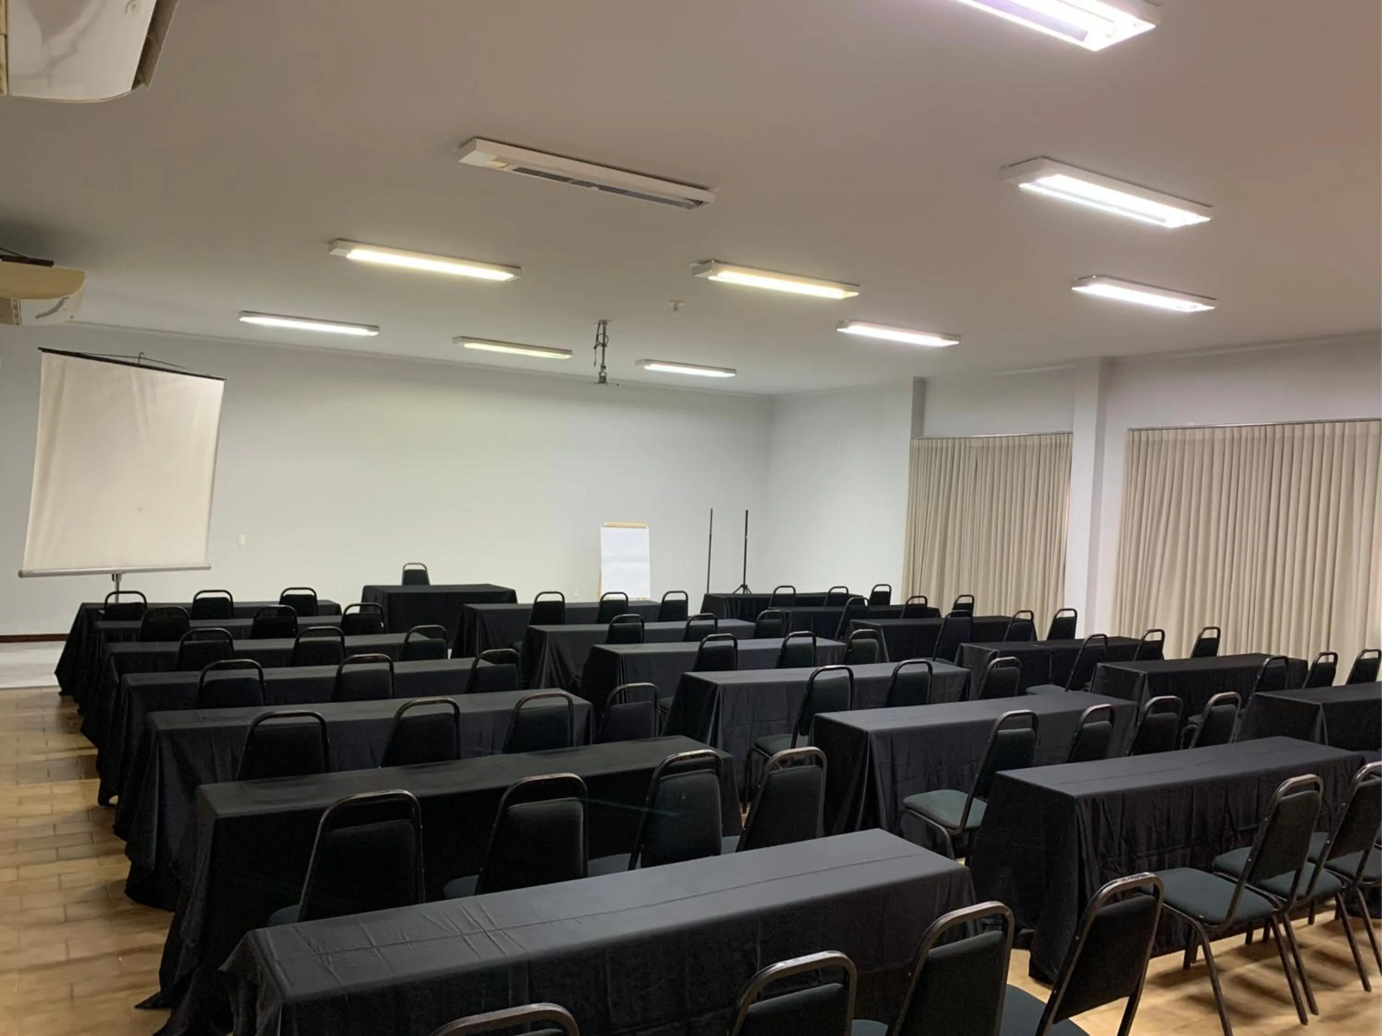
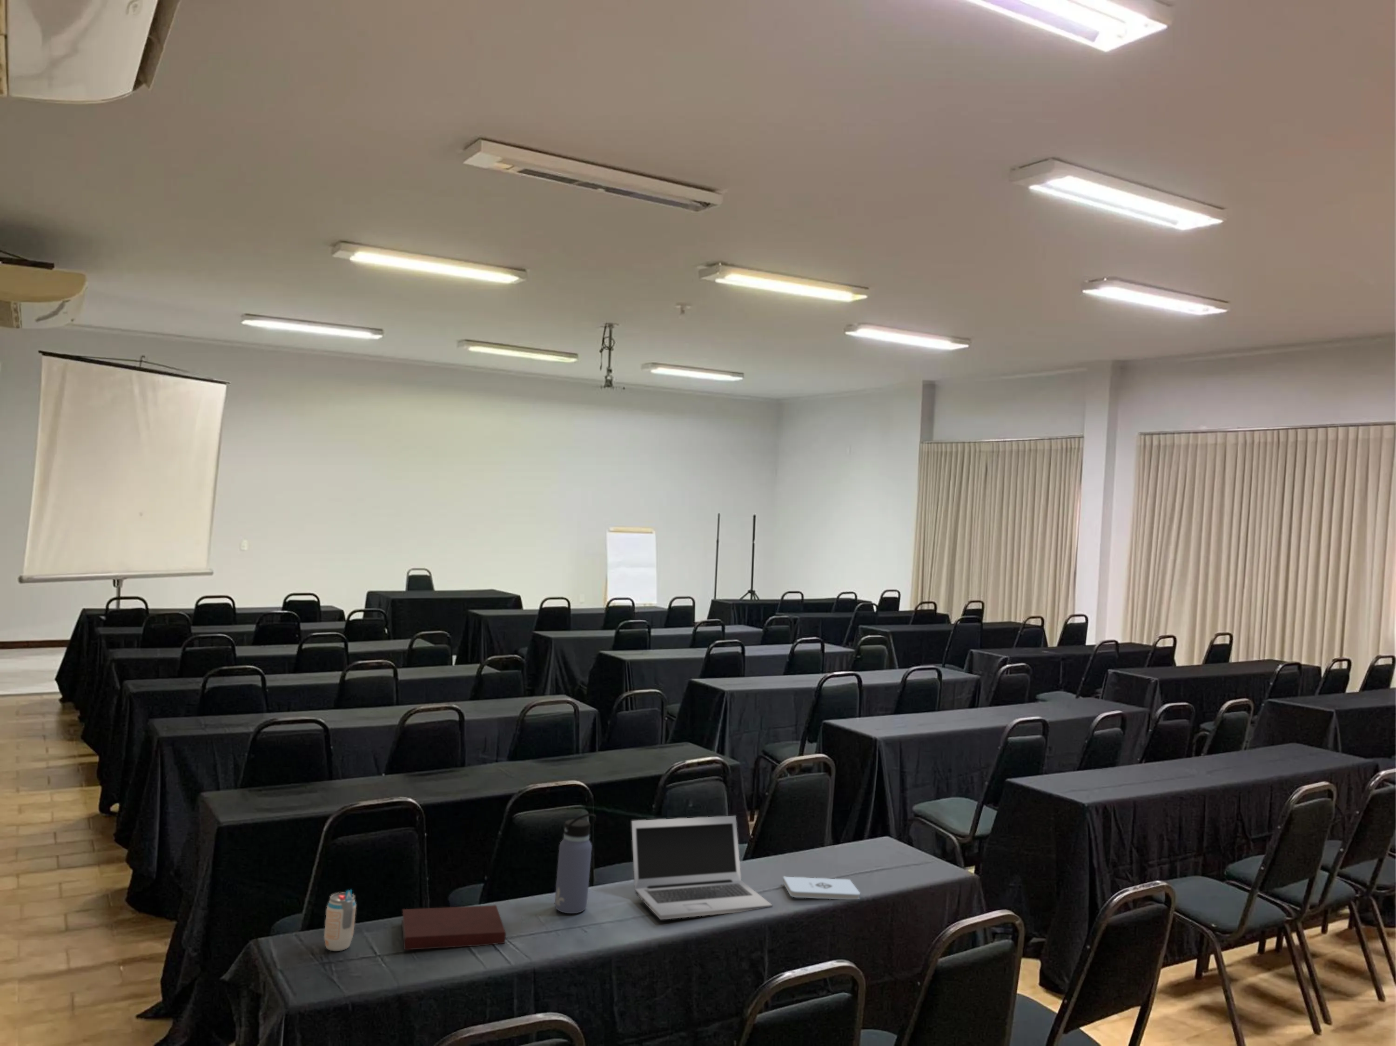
+ beverage can [323,889,356,952]
+ laptop [631,815,773,920]
+ notebook [401,904,507,950]
+ notepad [783,876,861,900]
+ water bottle [554,813,597,914]
